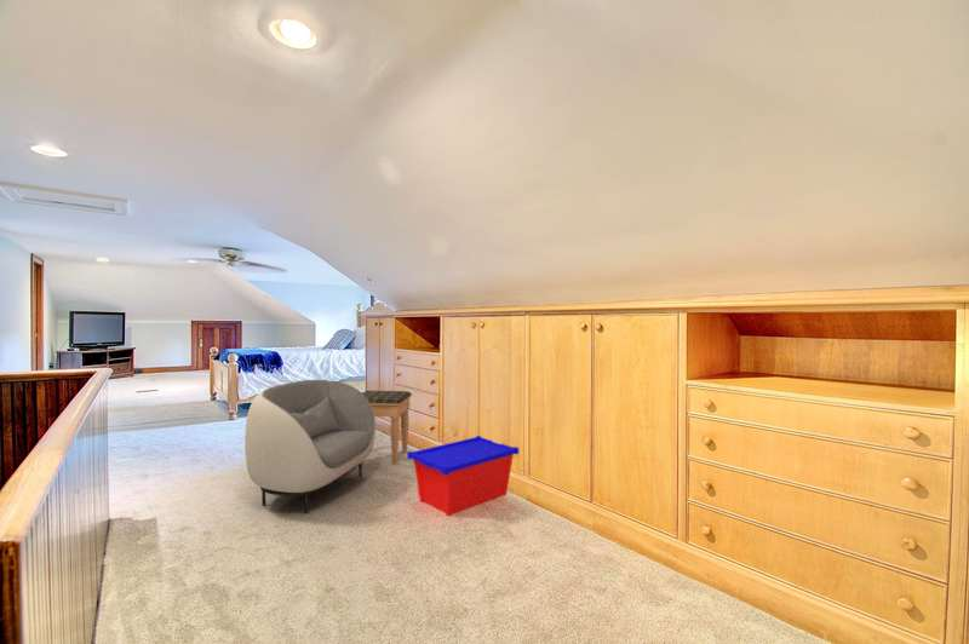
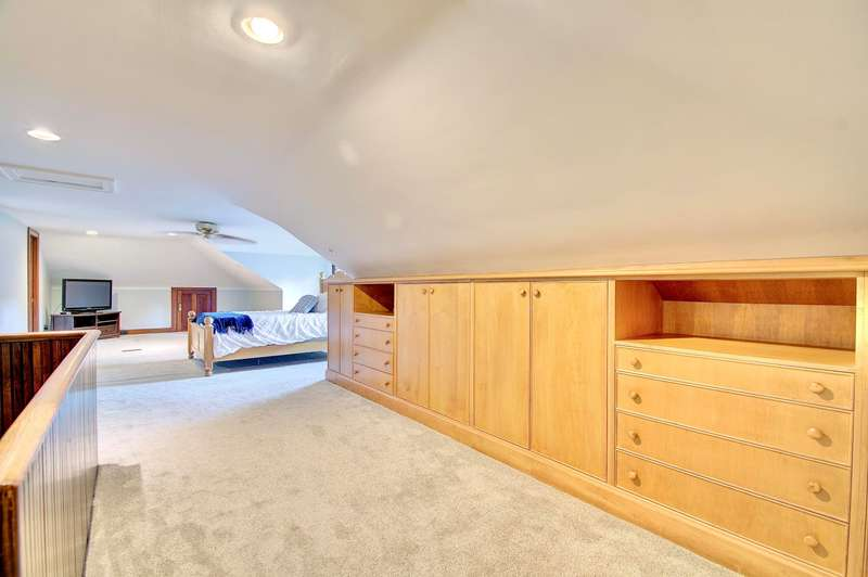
- footstool [361,390,413,466]
- storage bin [406,435,520,517]
- armchair [243,379,377,514]
